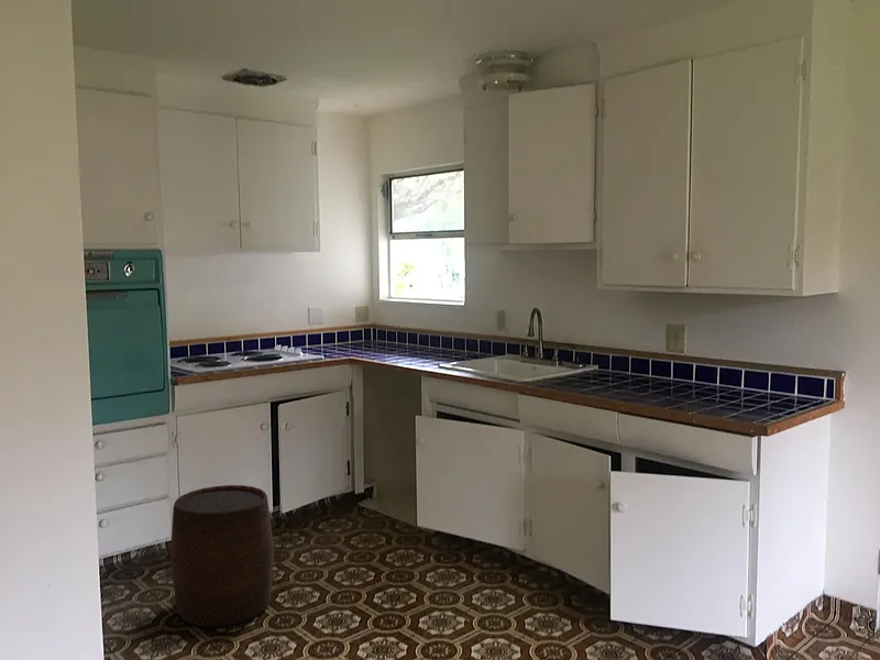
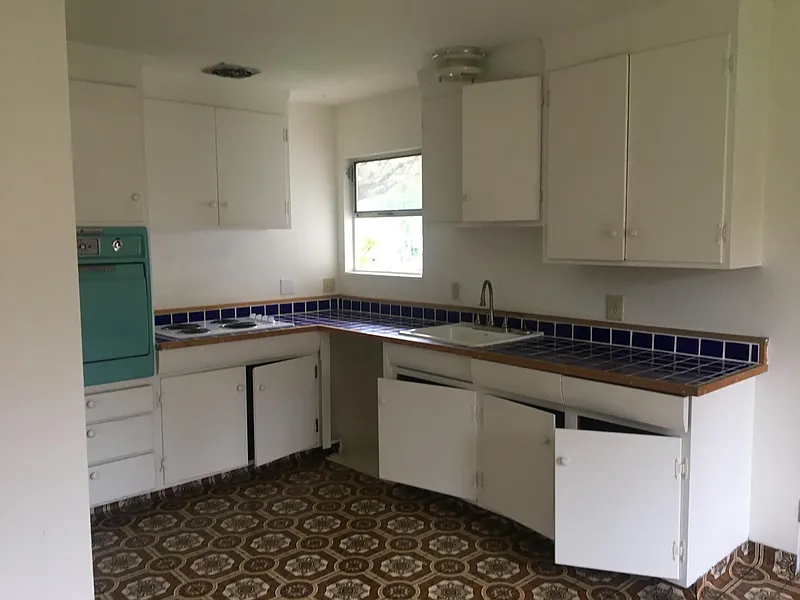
- stool [169,484,275,628]
